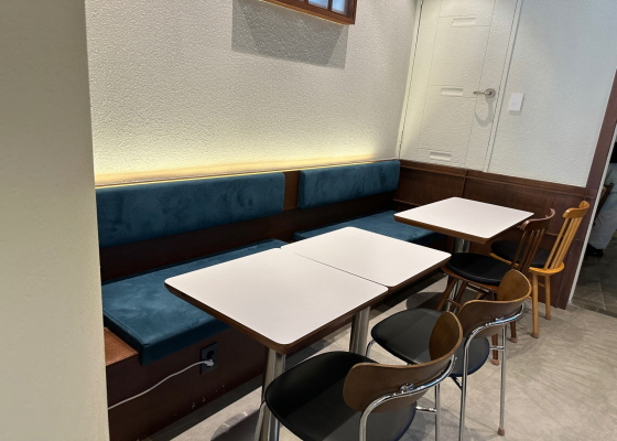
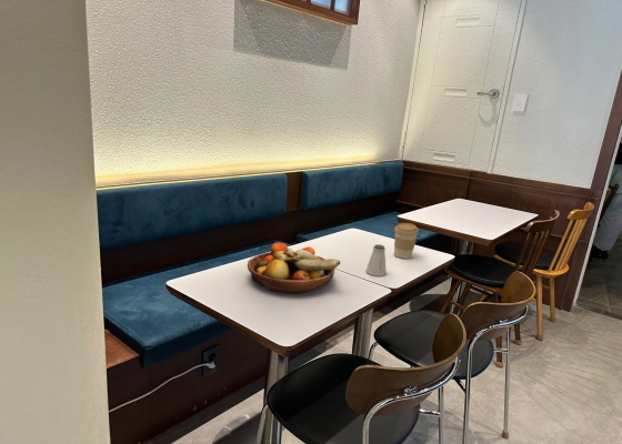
+ fruit bowl [247,242,341,294]
+ coffee cup [393,222,420,260]
+ saltshaker [365,243,388,278]
